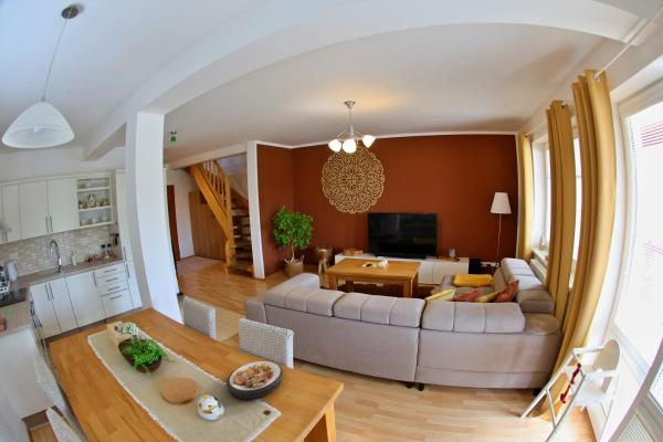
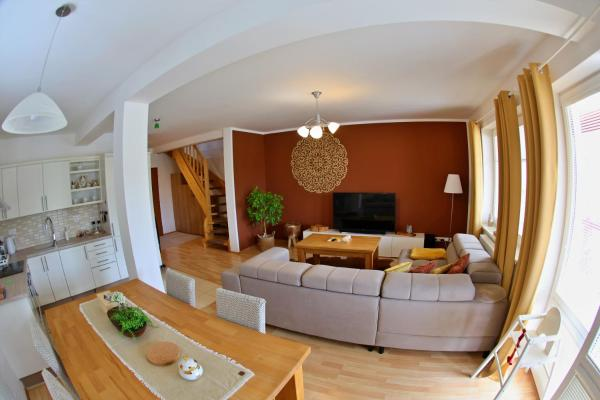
- plate [225,360,284,400]
